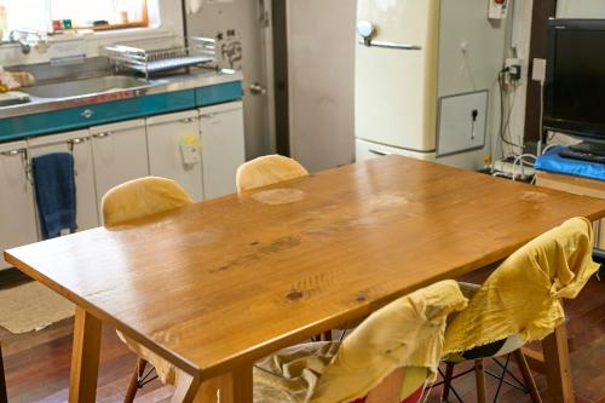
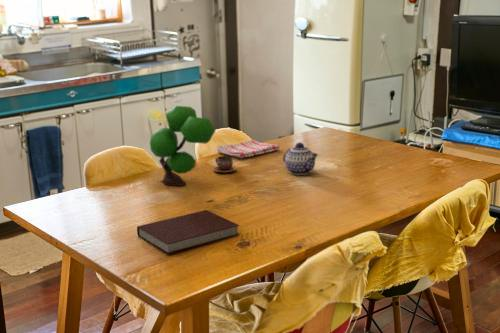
+ cup [212,155,237,173]
+ dish towel [216,139,281,159]
+ plant [149,105,217,187]
+ teapot [282,141,319,176]
+ notebook [136,209,240,255]
